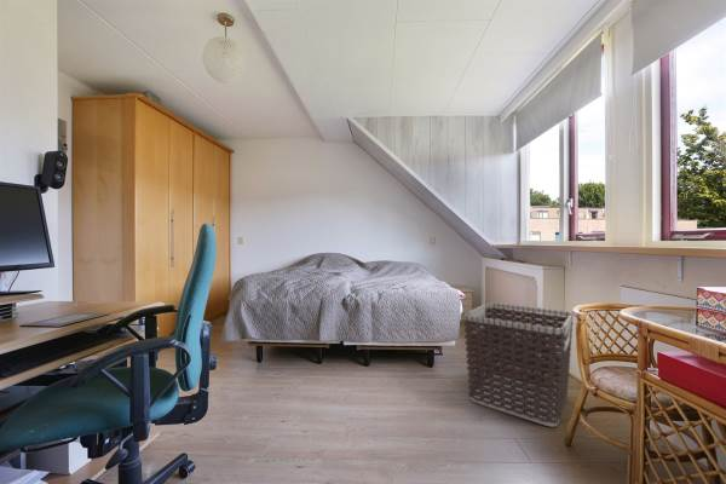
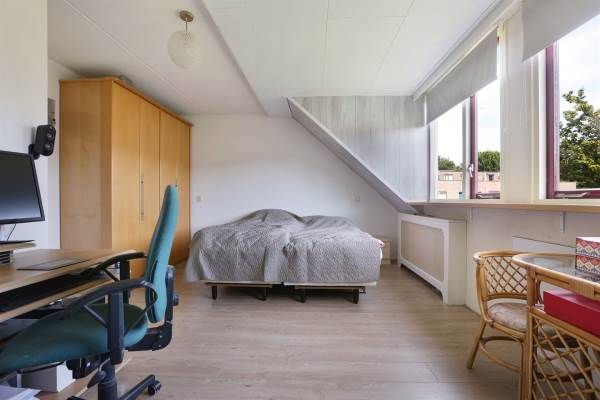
- clothes hamper [462,301,575,428]
